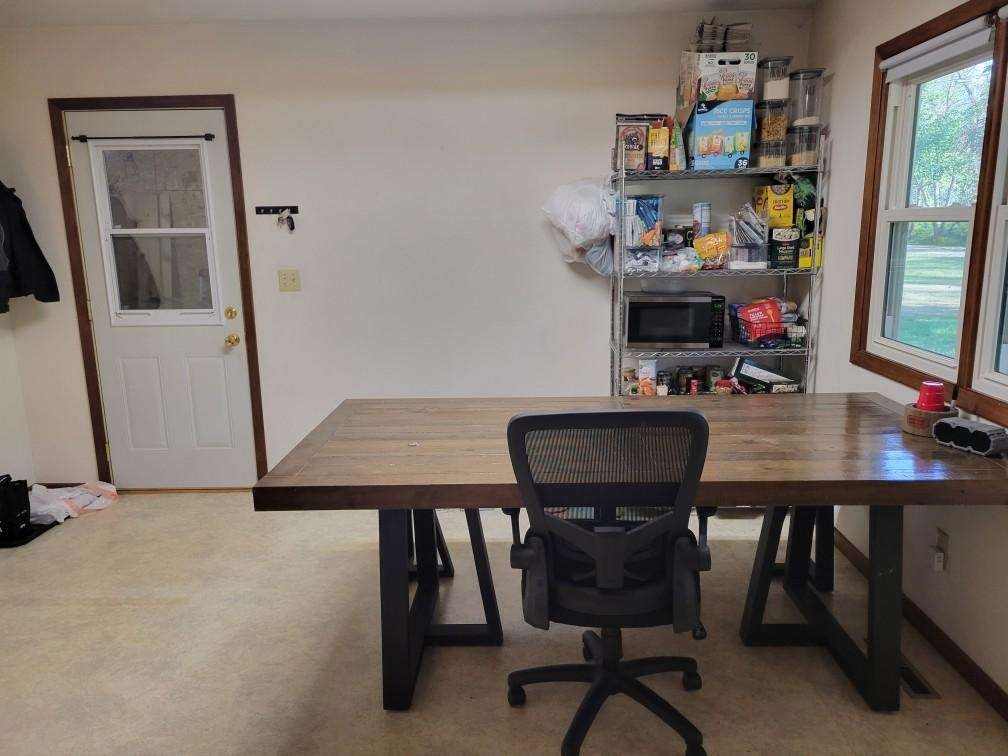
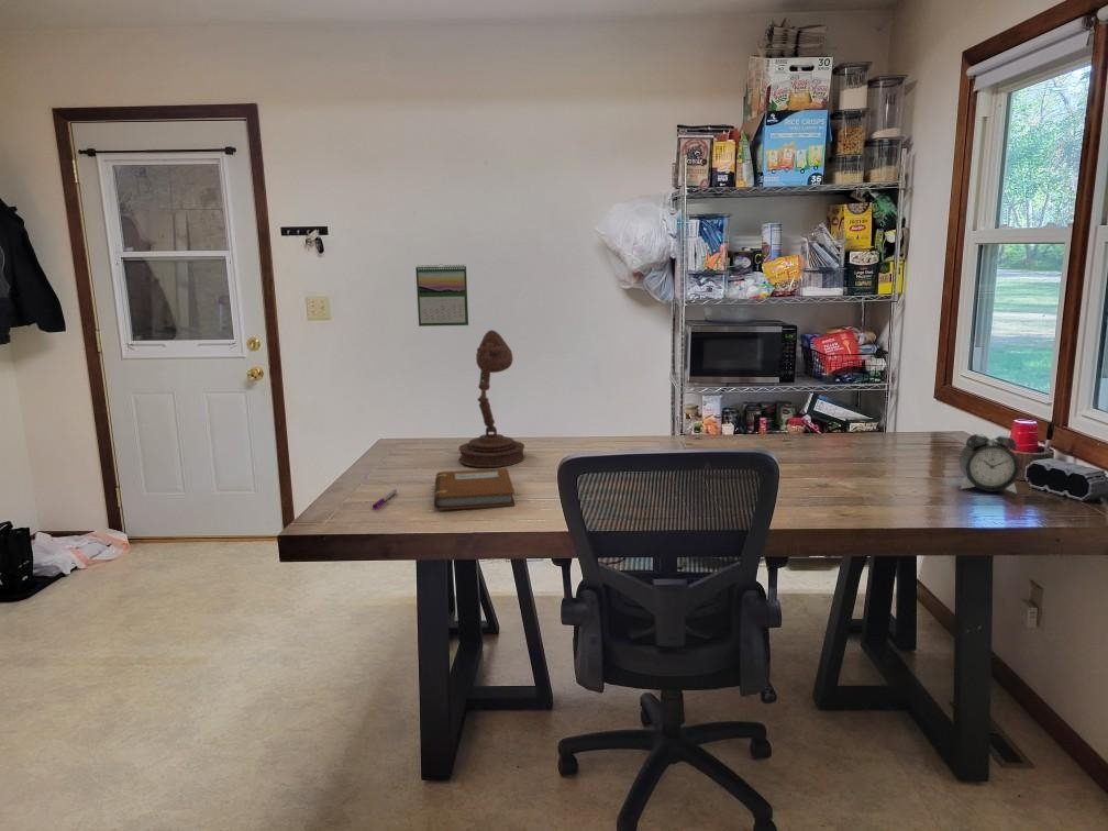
+ notebook [433,467,516,511]
+ desk lamp [457,329,527,468]
+ pen [372,488,398,510]
+ alarm clock [957,433,1021,495]
+ calendar [414,263,469,328]
